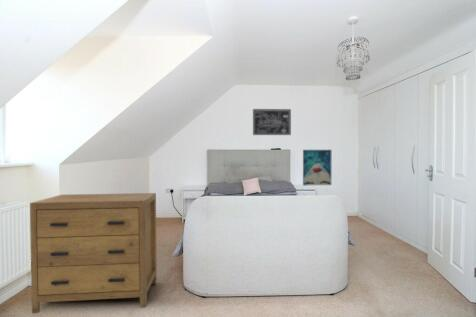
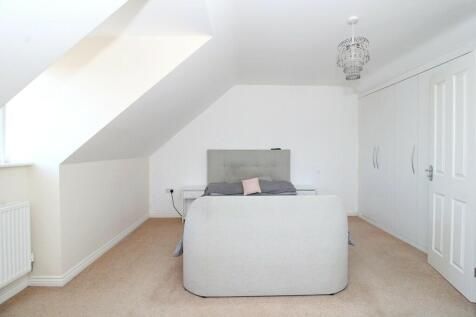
- wall art [252,108,292,136]
- wall art [302,149,332,186]
- dresser [29,192,158,314]
